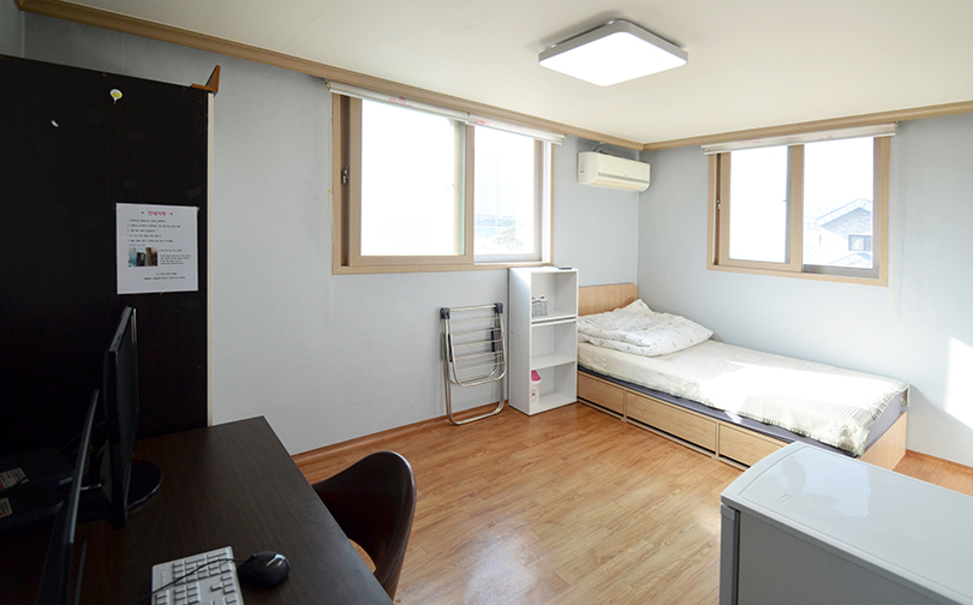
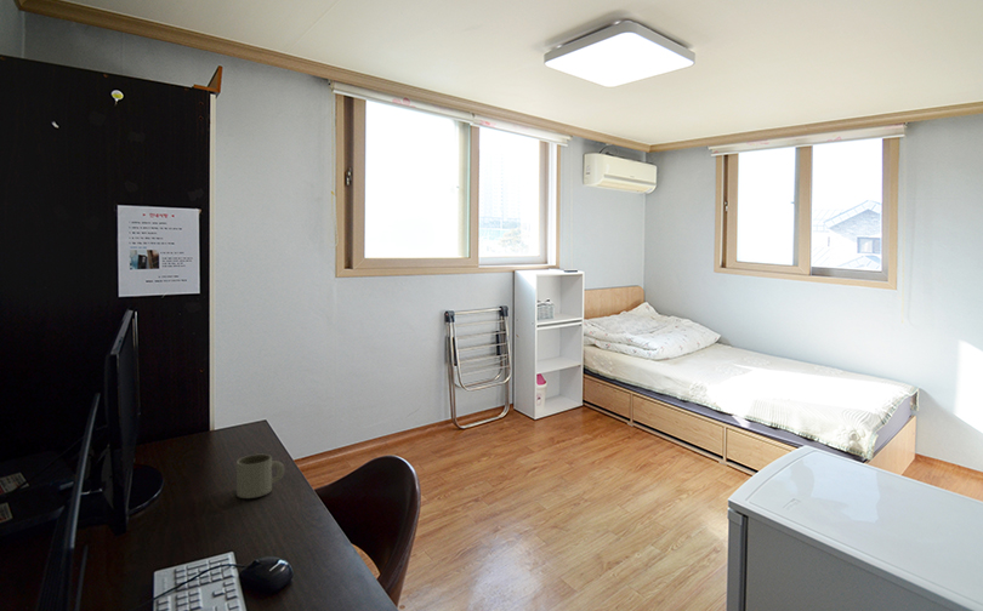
+ mug [235,453,285,499]
